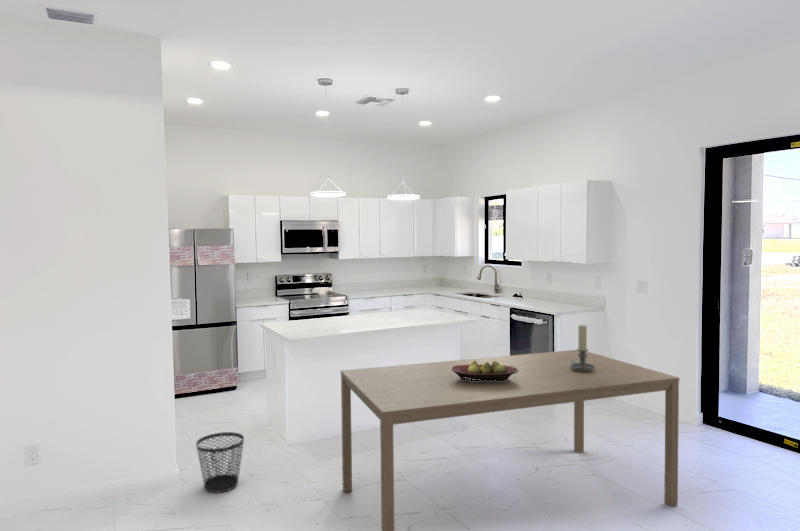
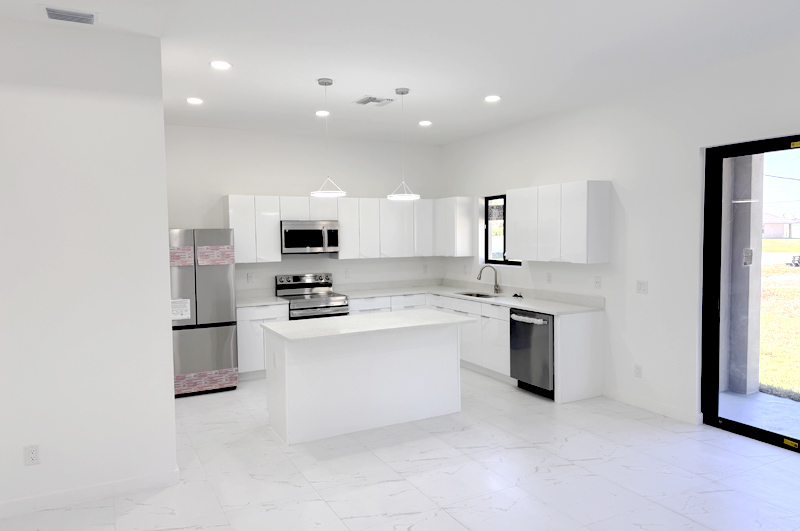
- wastebasket [195,431,245,494]
- fruit bowl [451,360,519,381]
- candle holder [570,324,596,371]
- dining table [340,349,681,531]
